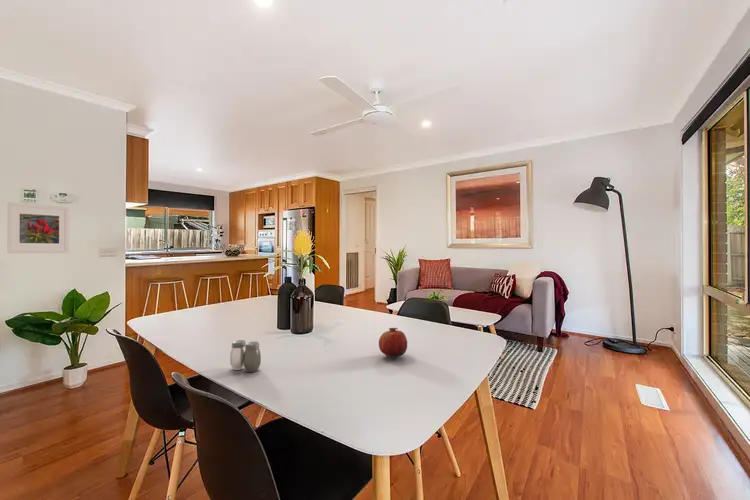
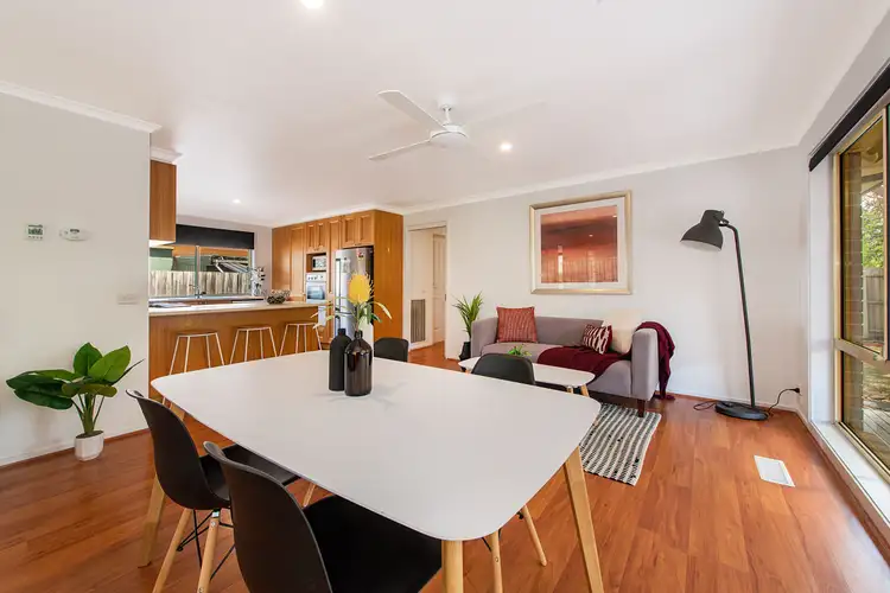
- salt and pepper shaker [229,339,262,373]
- fruit [378,327,408,359]
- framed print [6,201,70,254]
